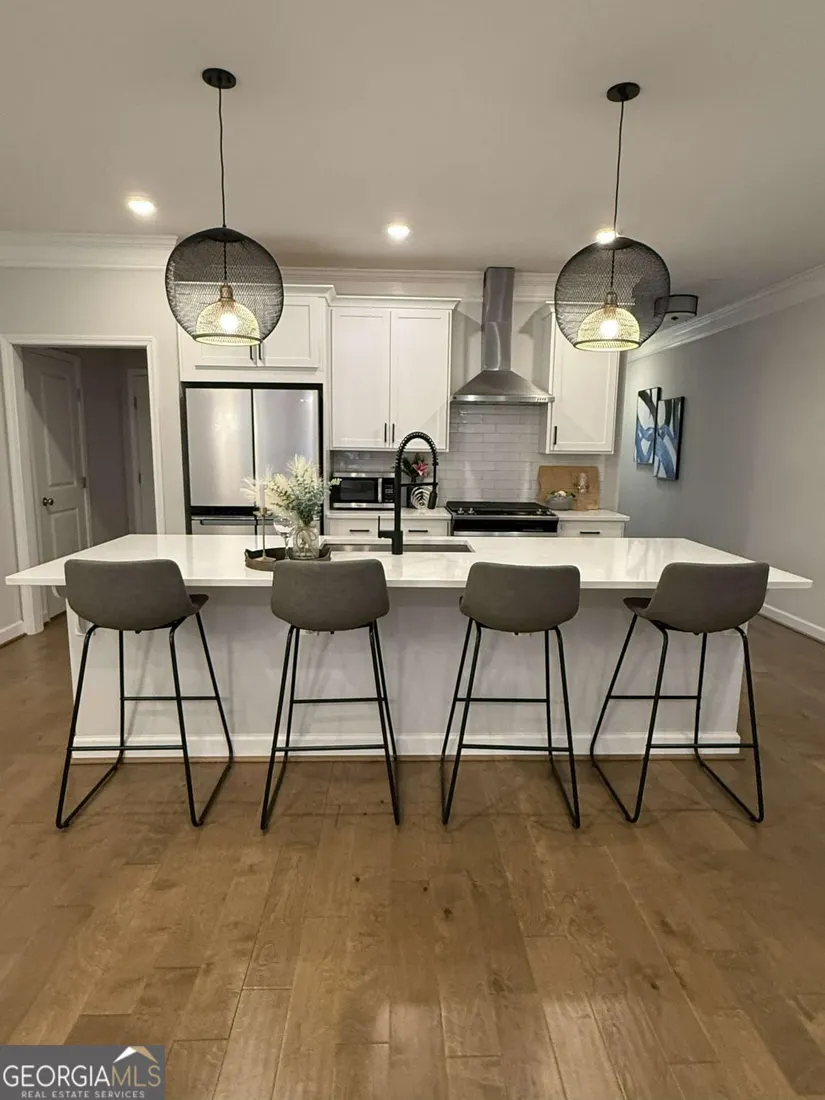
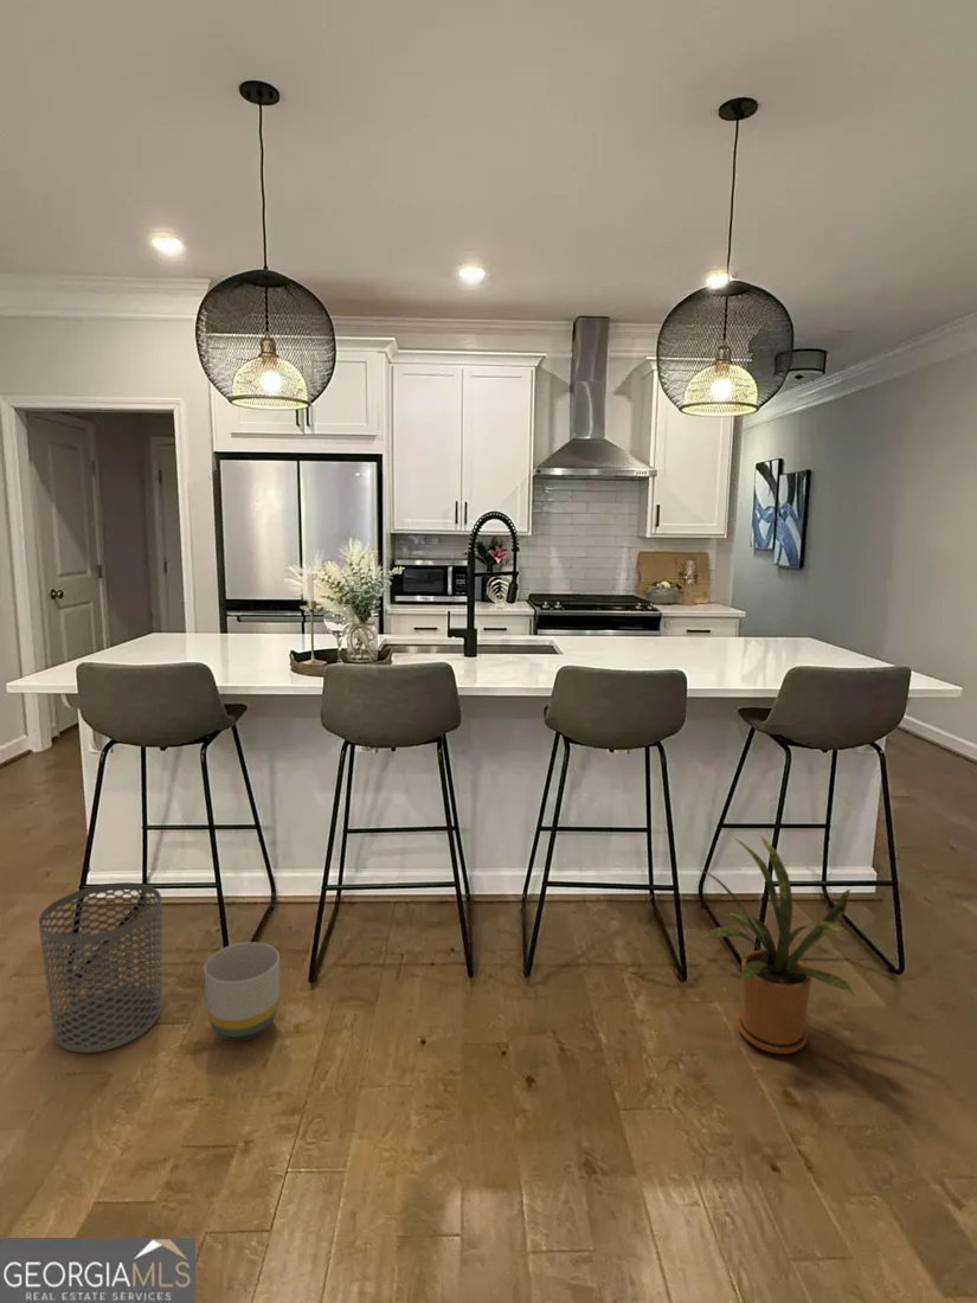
+ house plant [698,834,856,1055]
+ planter [203,941,281,1042]
+ waste bin [38,881,162,1054]
